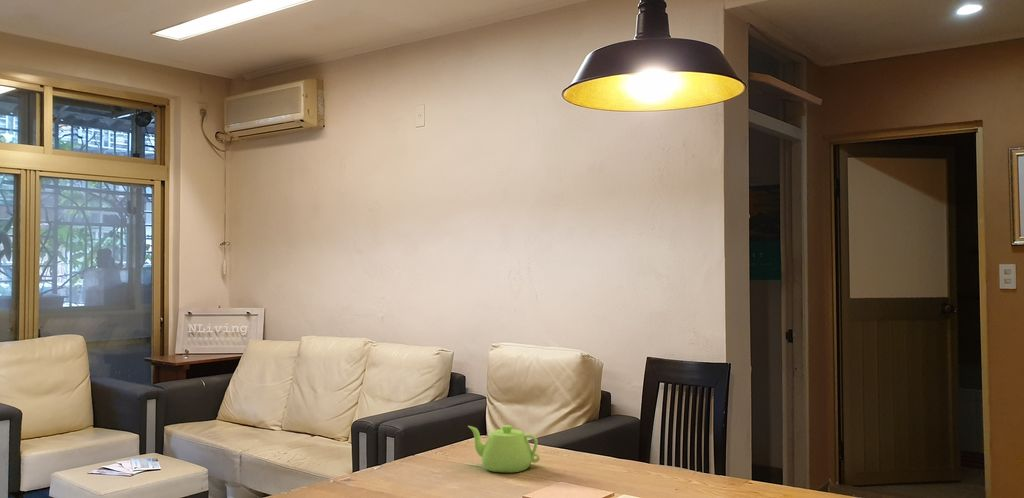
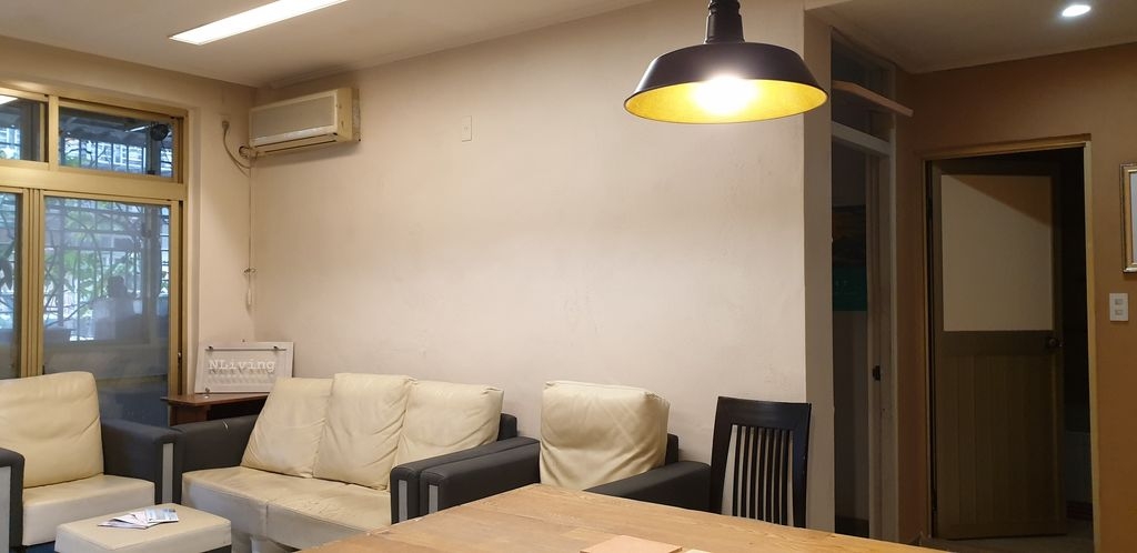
- teapot [467,424,541,474]
